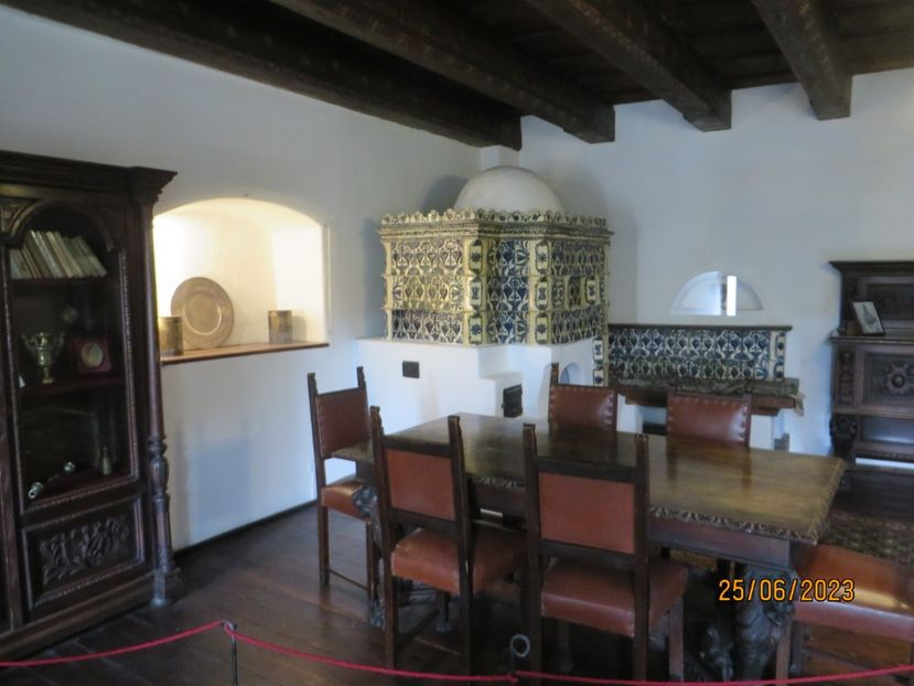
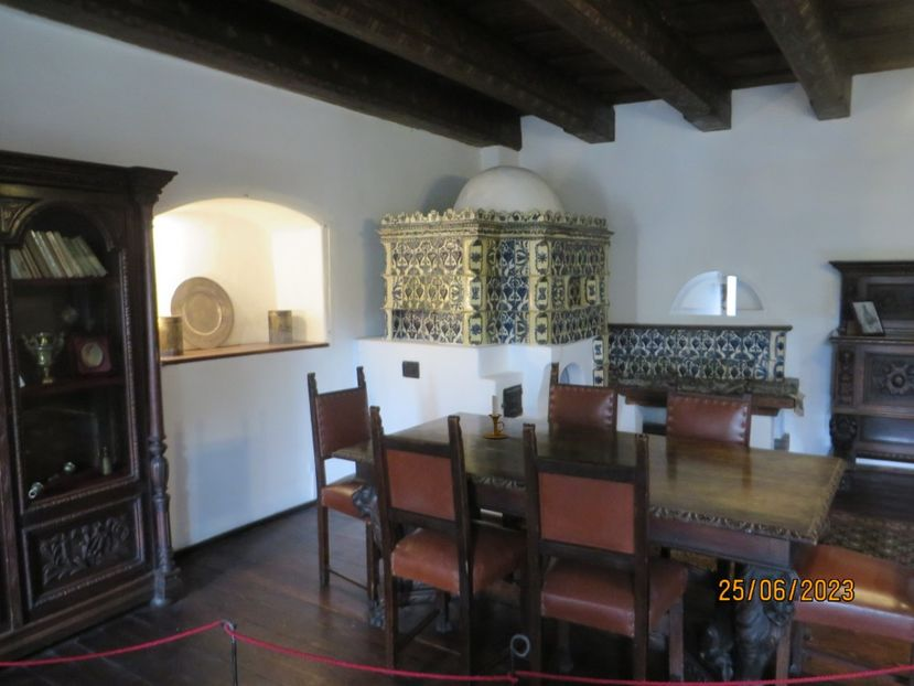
+ candlestick [483,394,508,439]
